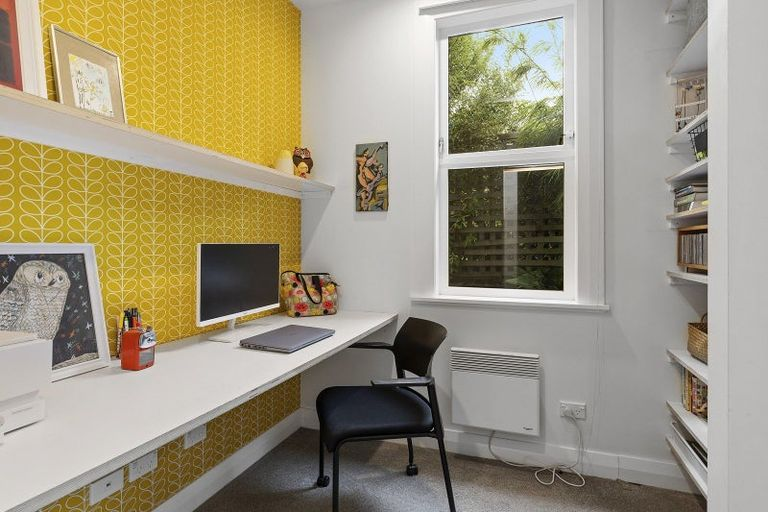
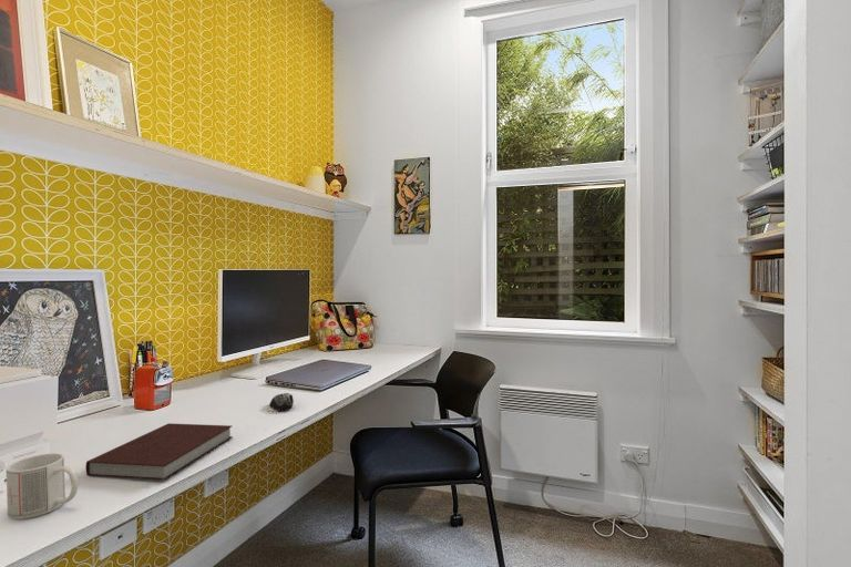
+ mug [6,452,80,520]
+ computer mouse [268,392,295,412]
+ notebook [84,422,234,481]
